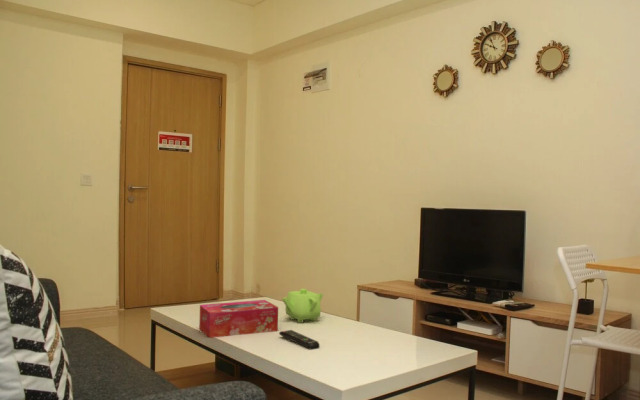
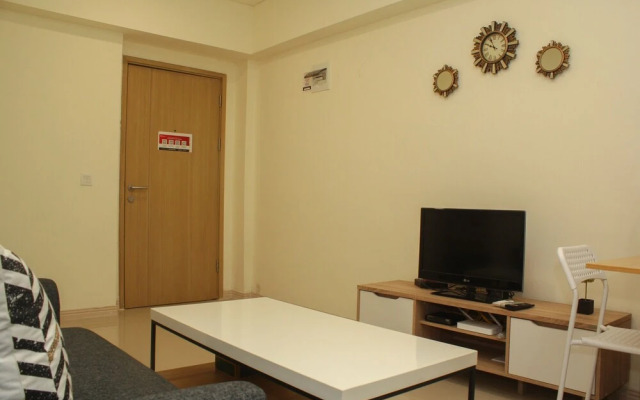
- remote control [278,329,320,351]
- tissue box [198,299,279,339]
- teapot [281,288,324,324]
